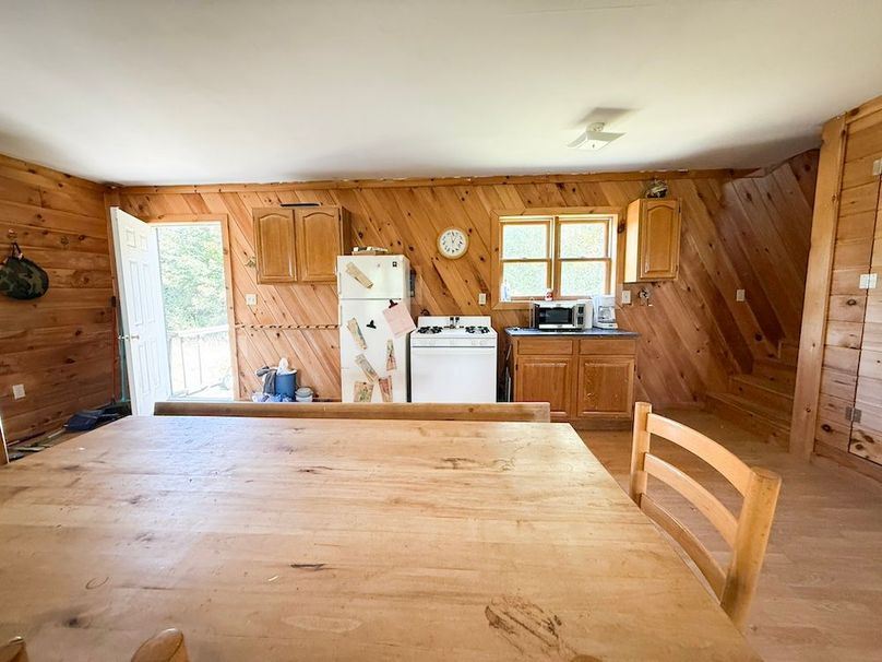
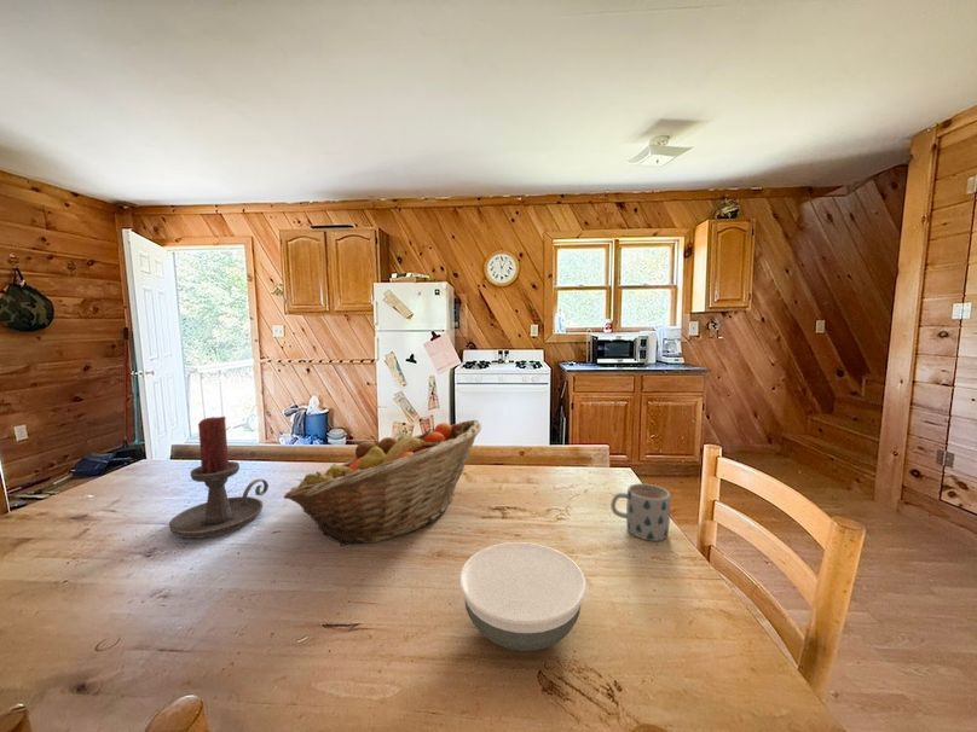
+ candle holder [168,416,270,540]
+ mug [609,482,671,542]
+ fruit basket [283,419,482,547]
+ bowl [458,541,588,652]
